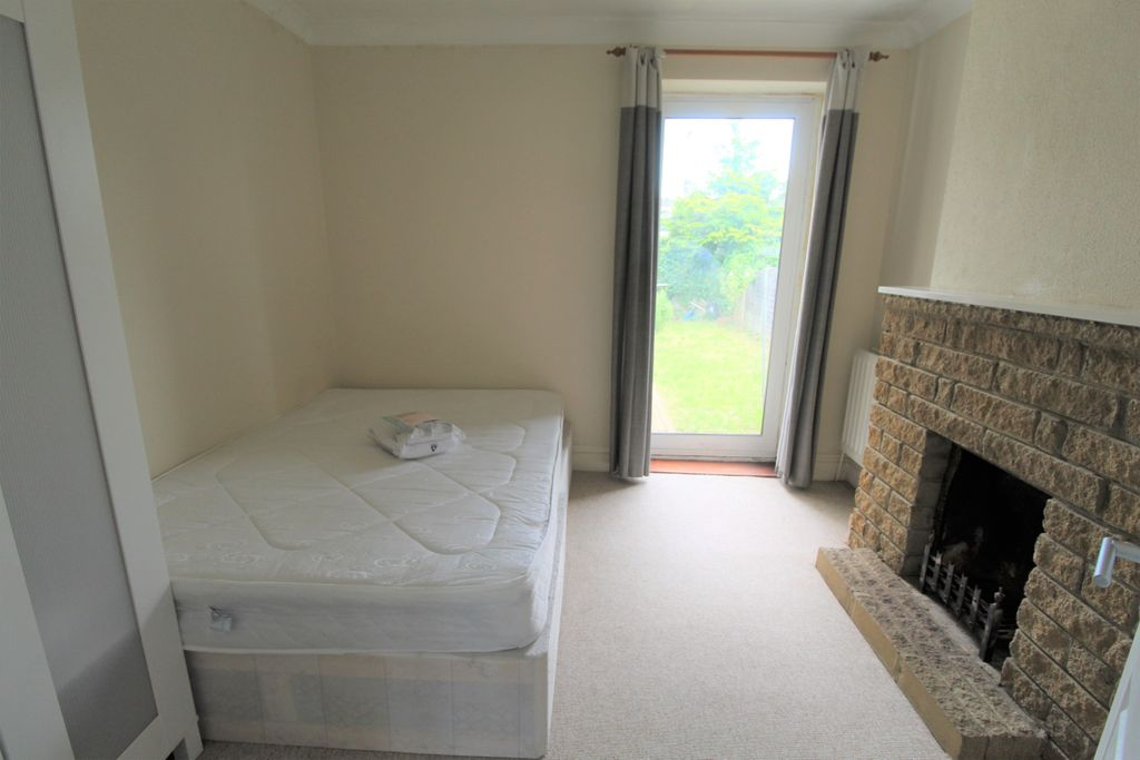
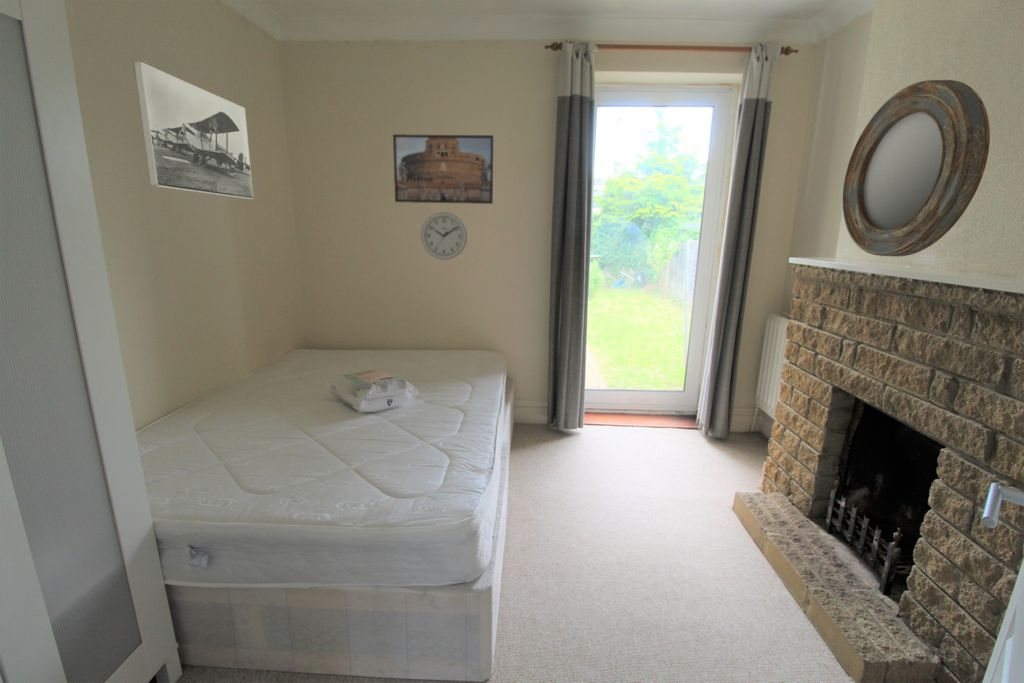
+ wall clock [420,211,468,261]
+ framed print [392,133,495,205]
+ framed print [132,61,254,200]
+ home mirror [841,79,991,258]
